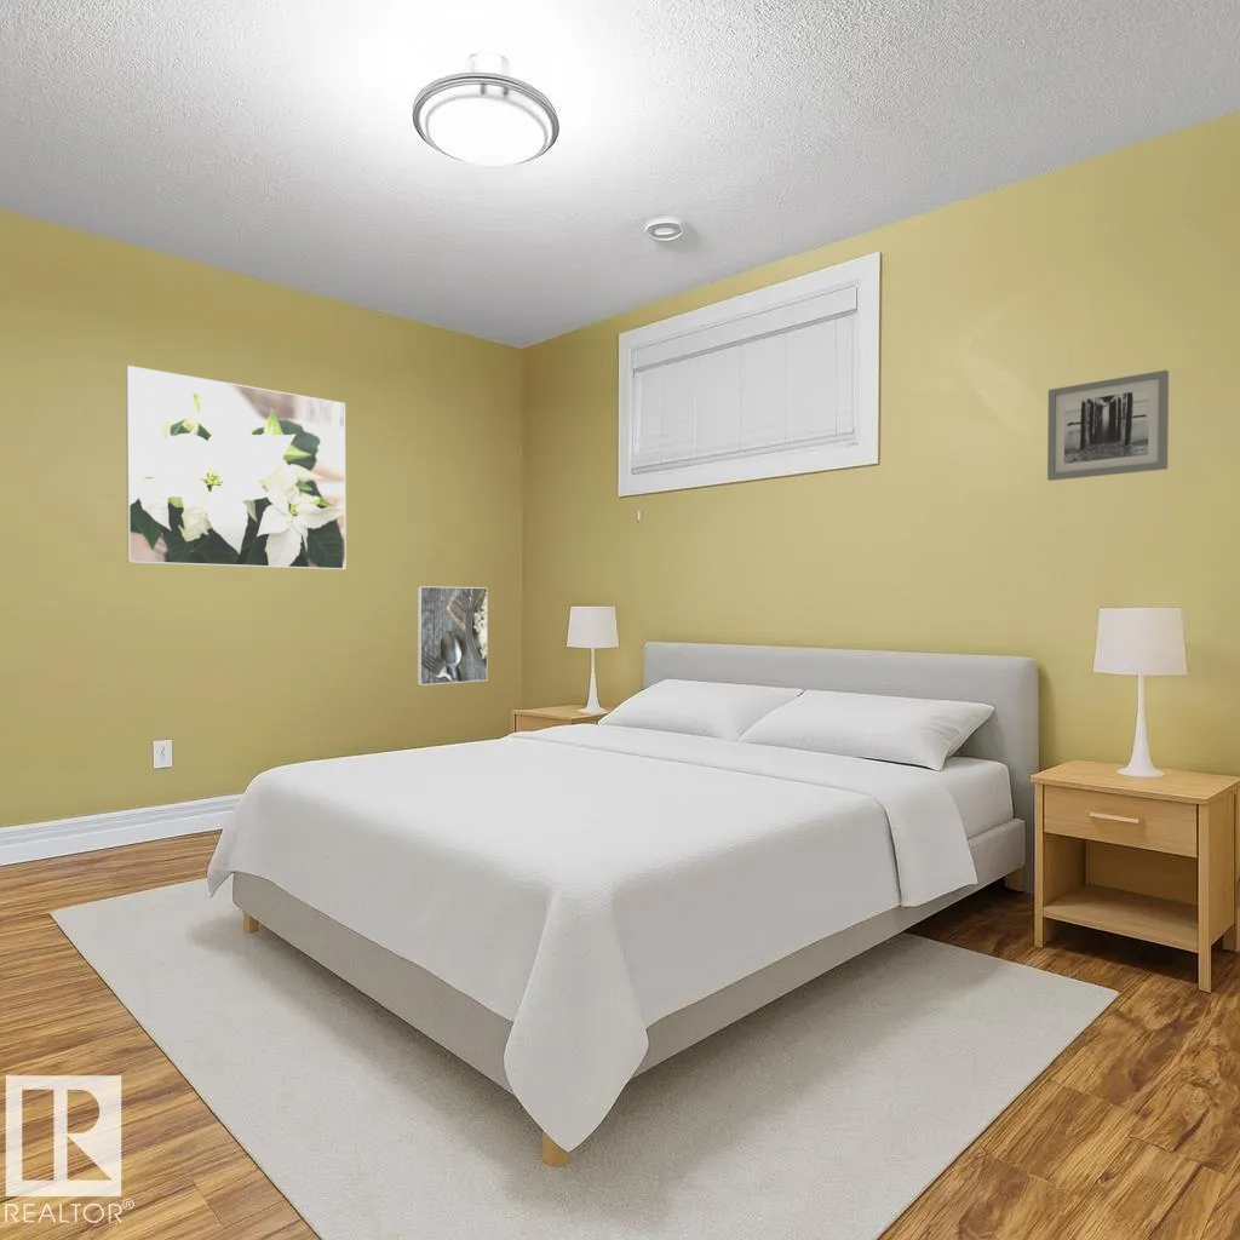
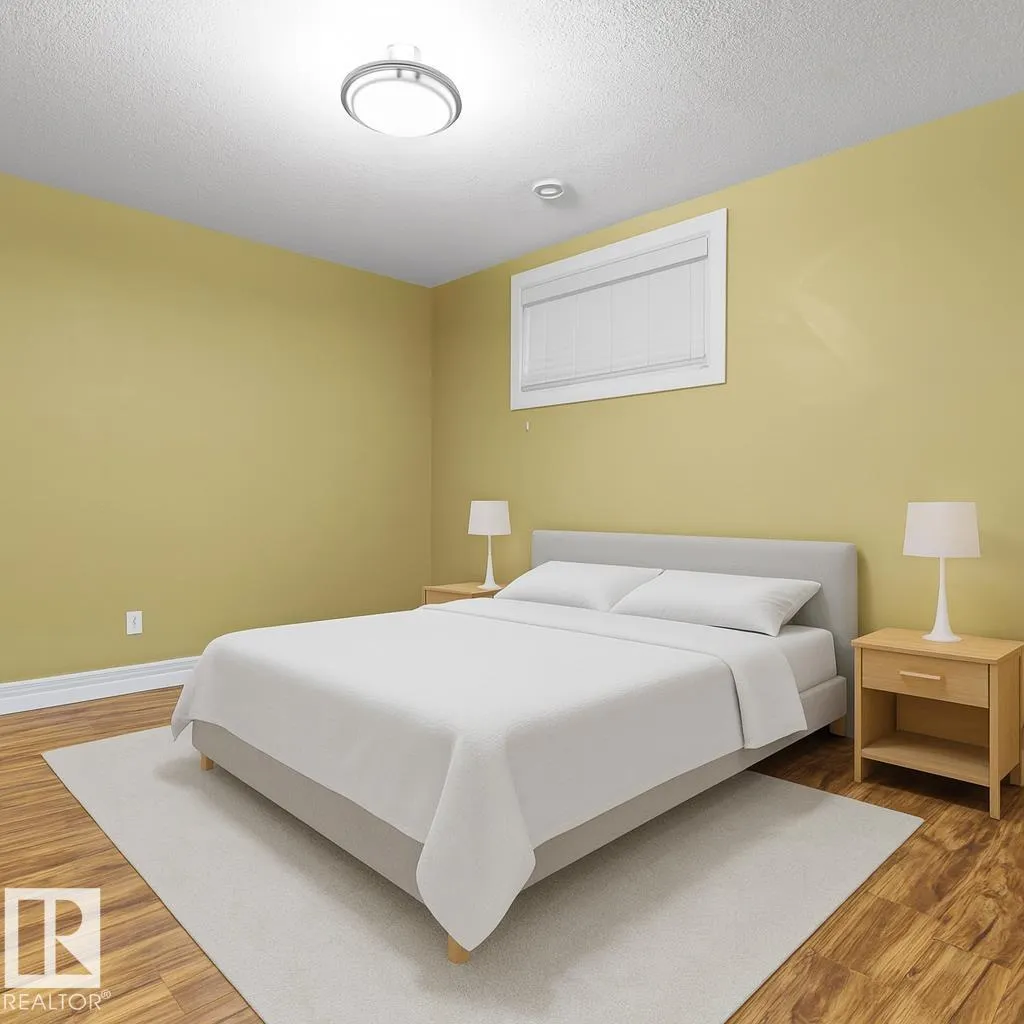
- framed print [125,364,346,570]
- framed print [417,585,488,687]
- wall art [1046,369,1170,482]
